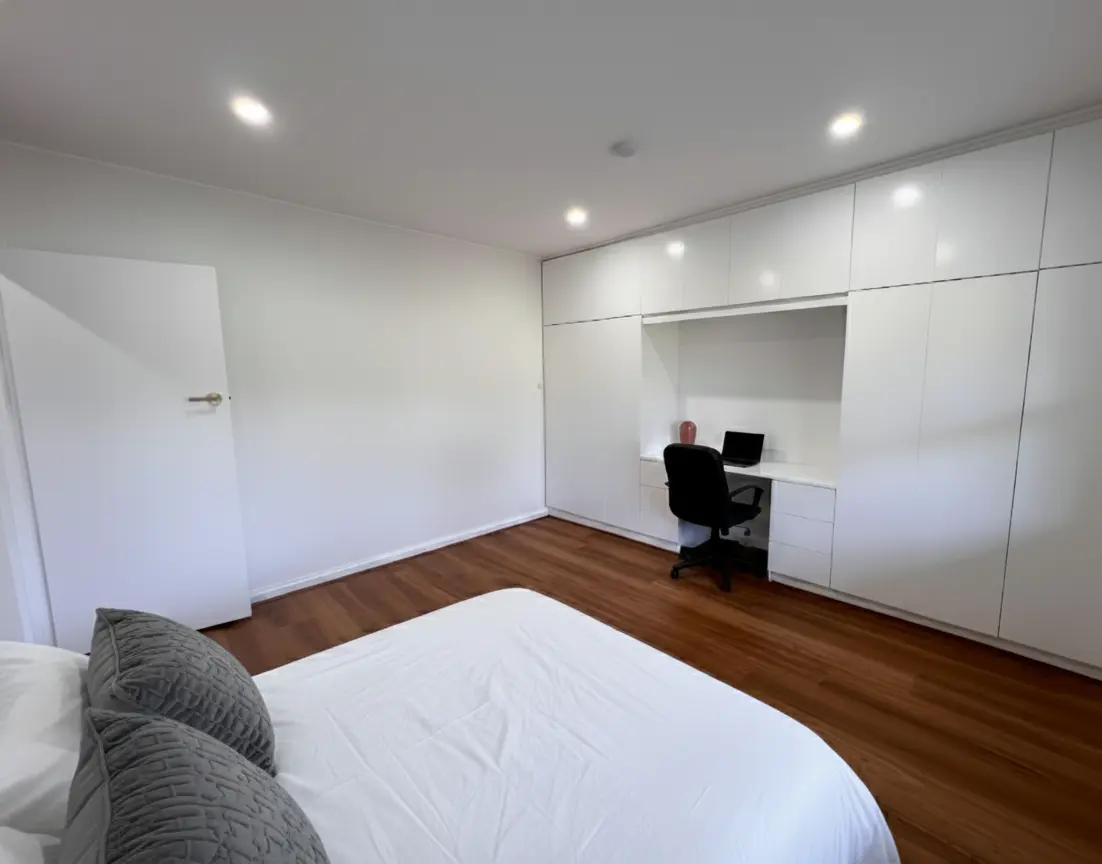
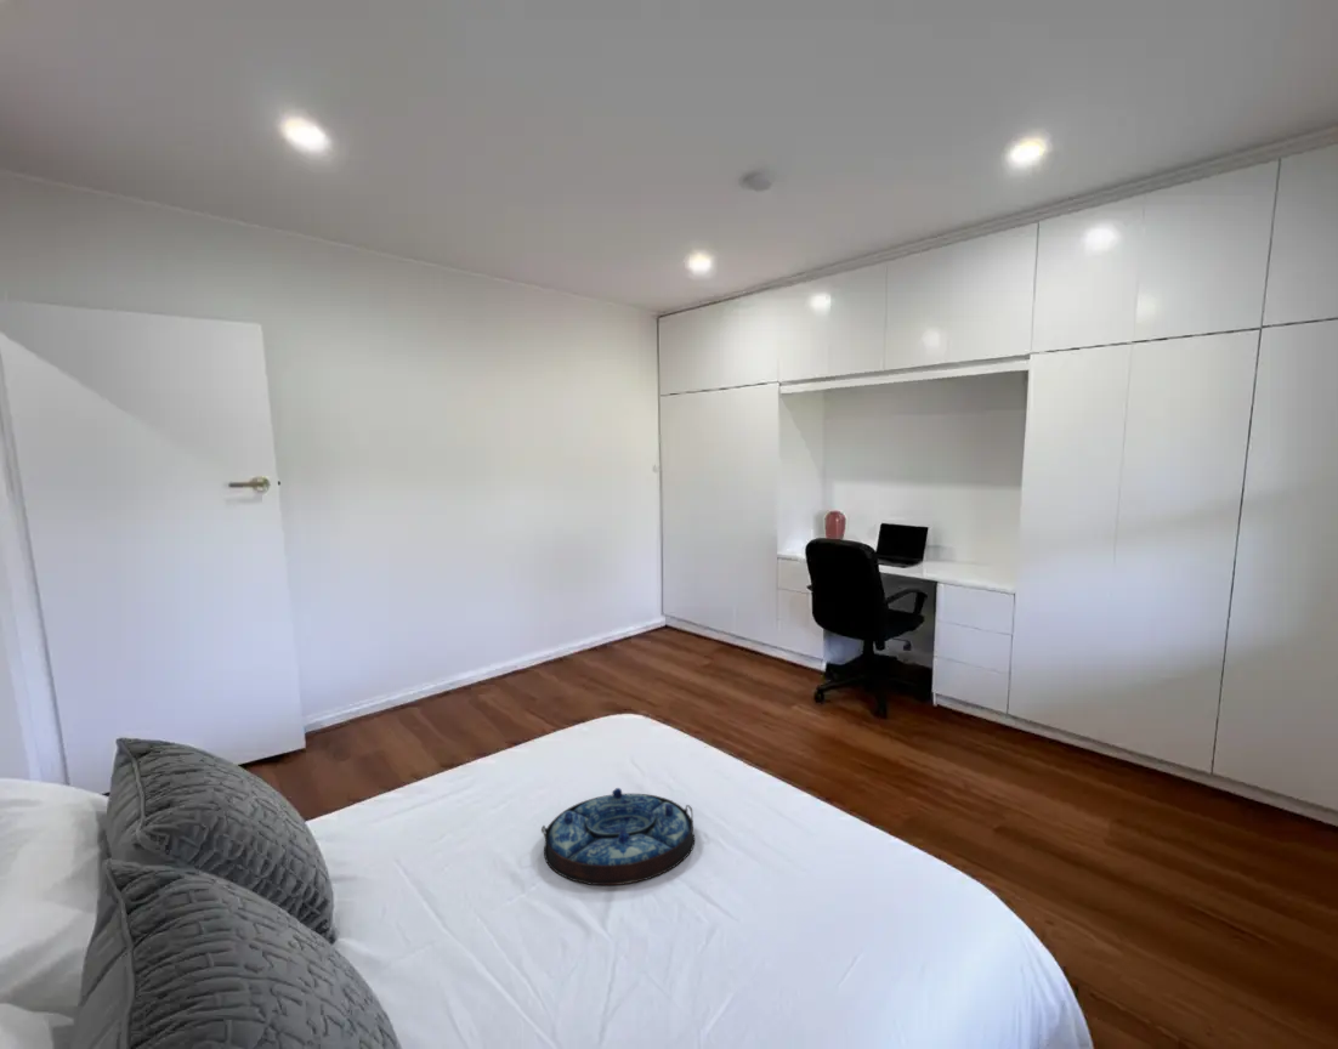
+ serving tray [540,787,696,886]
